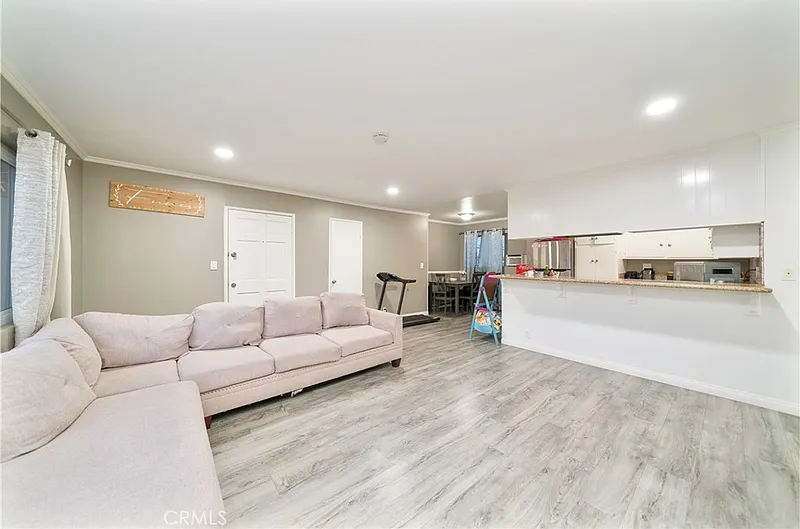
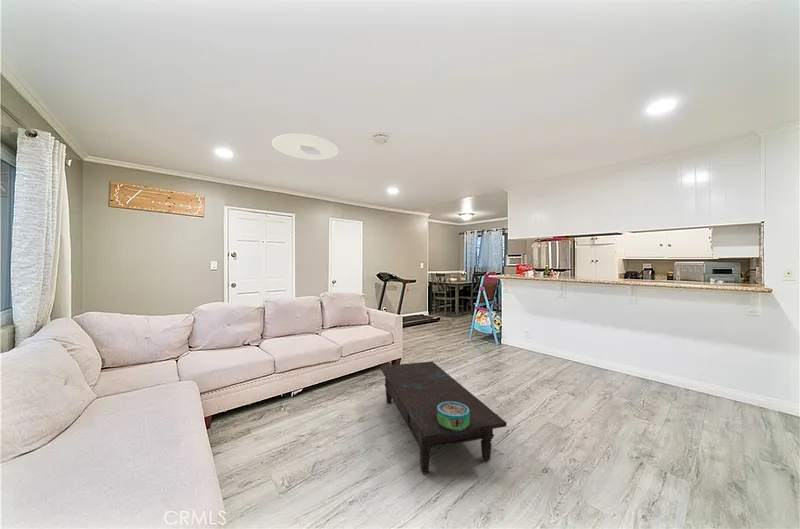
+ ceiling light [271,133,339,161]
+ coffee table [379,361,507,475]
+ decorative bowl [437,401,470,431]
